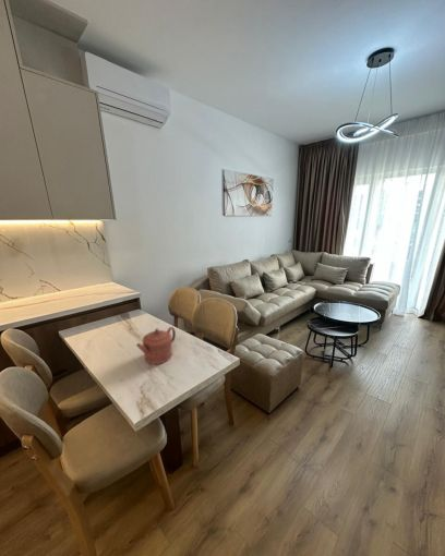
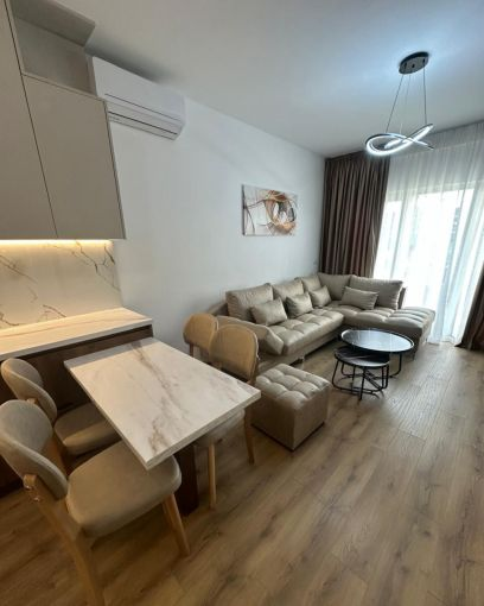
- teapot [135,326,177,365]
